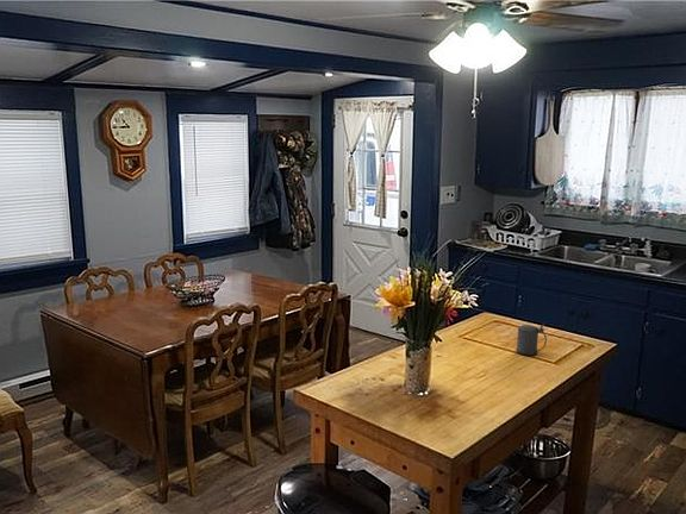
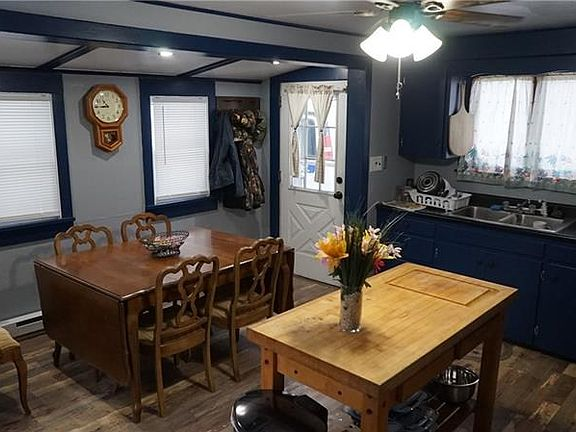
- beer stein [514,322,548,357]
